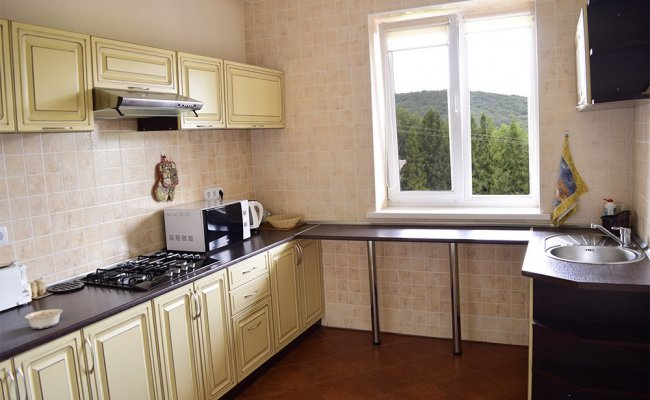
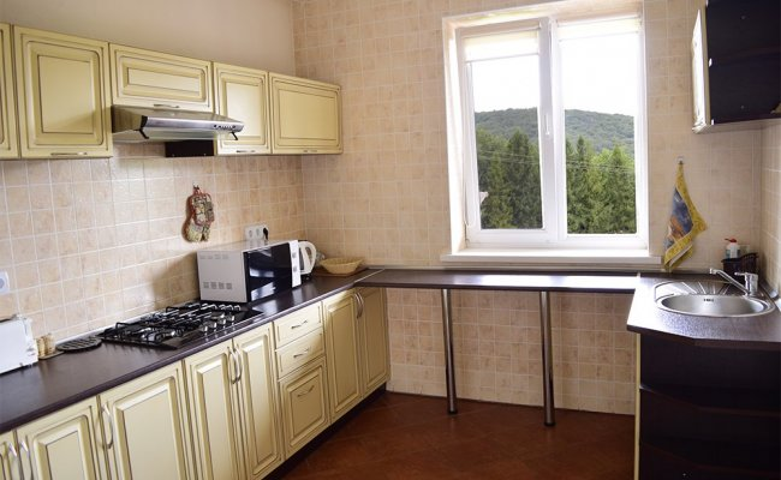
- legume [15,308,64,330]
